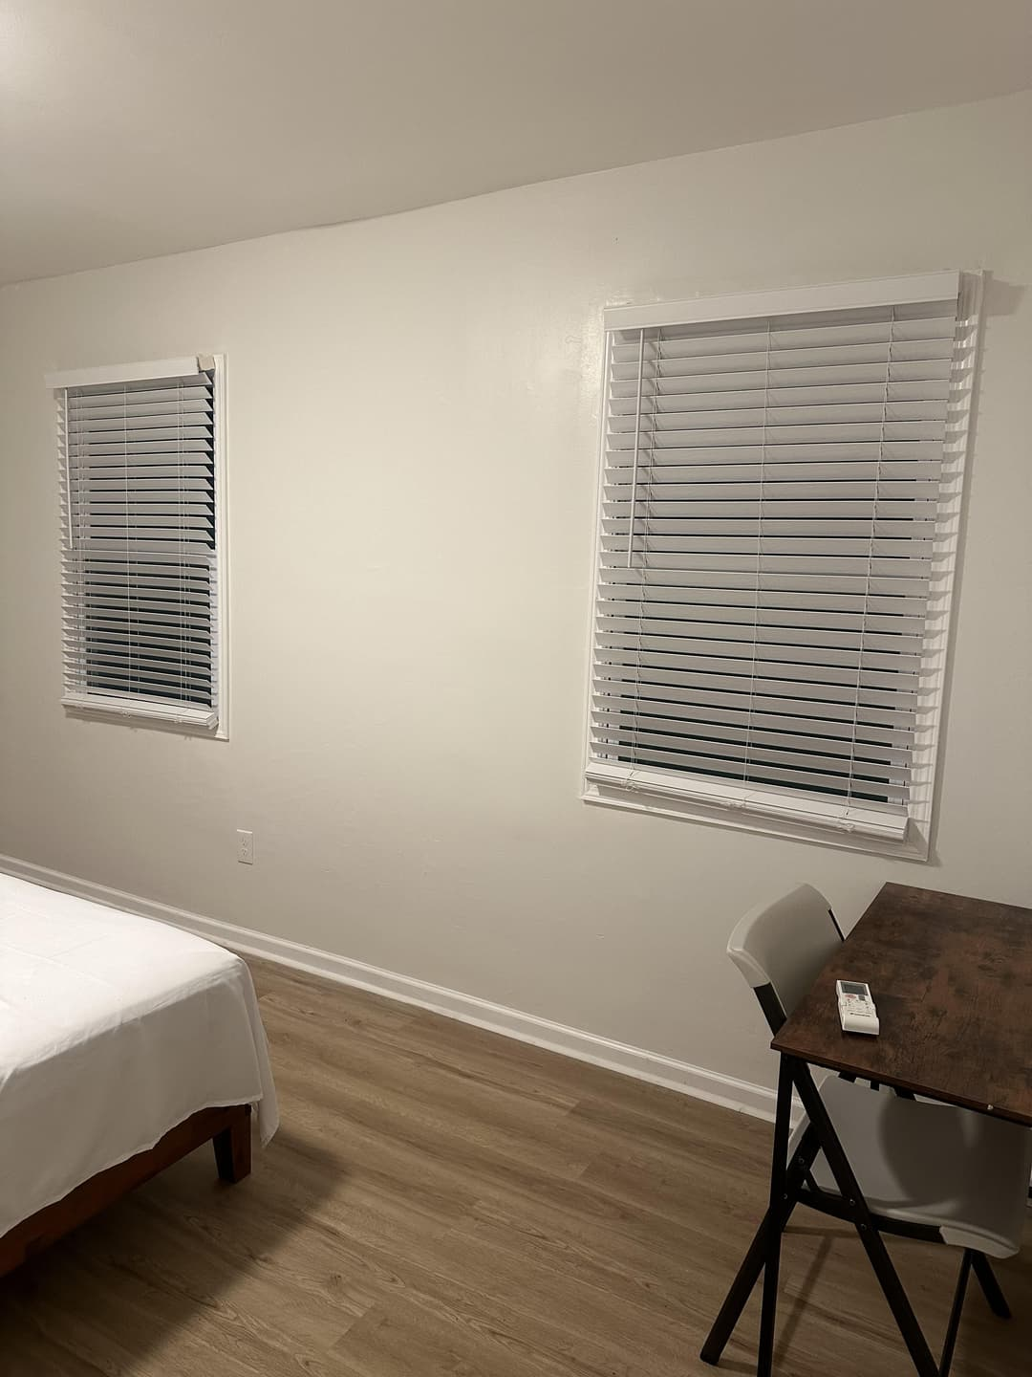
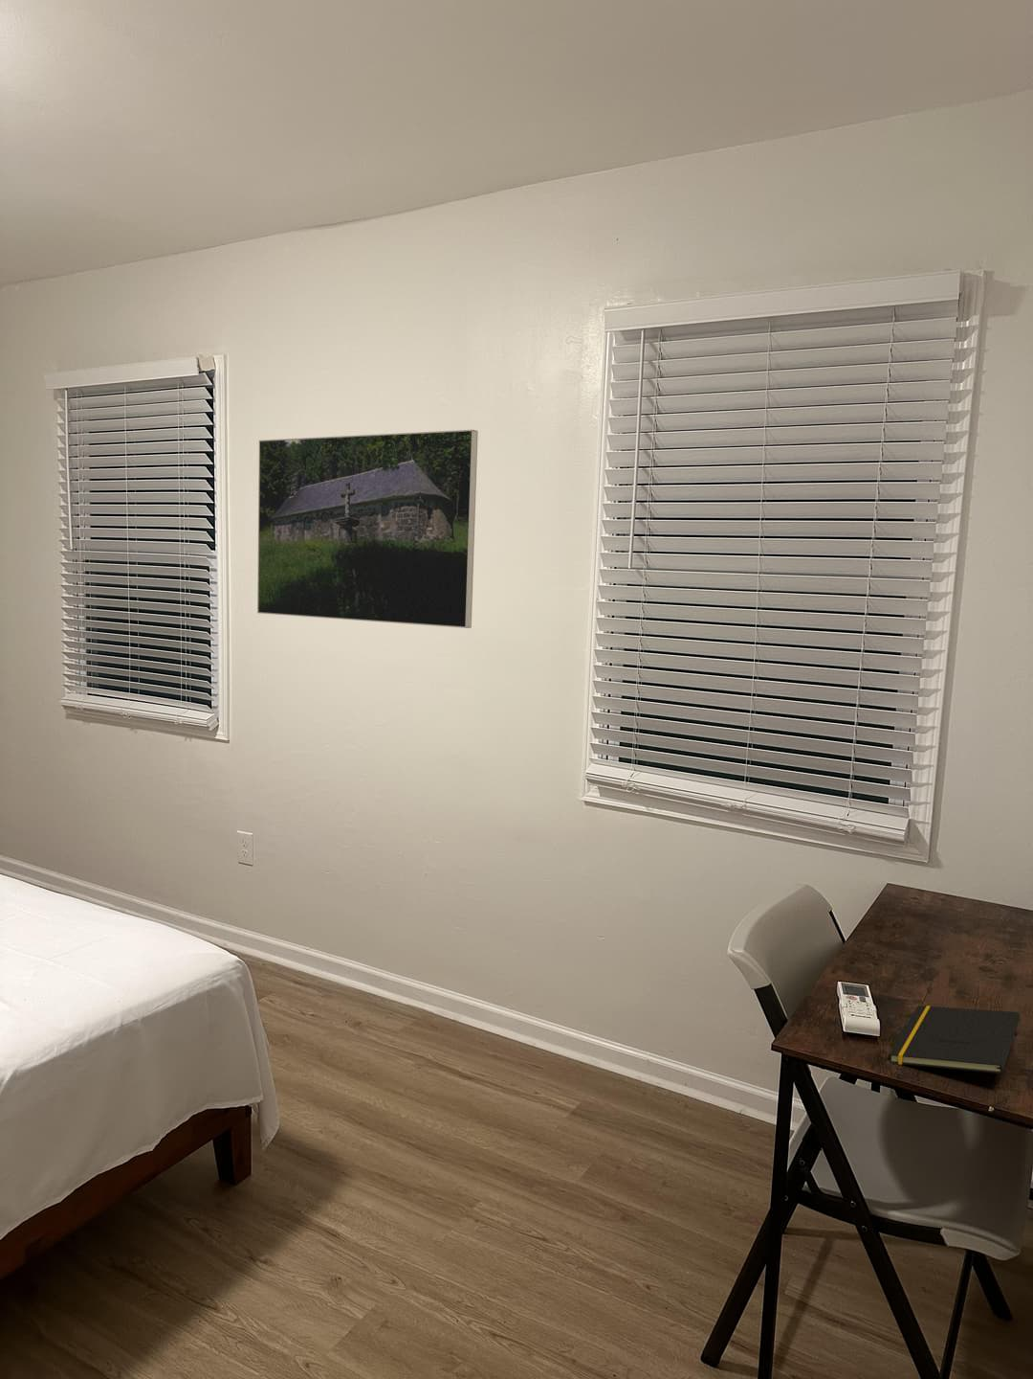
+ notepad [888,1004,1021,1075]
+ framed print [256,429,480,629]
